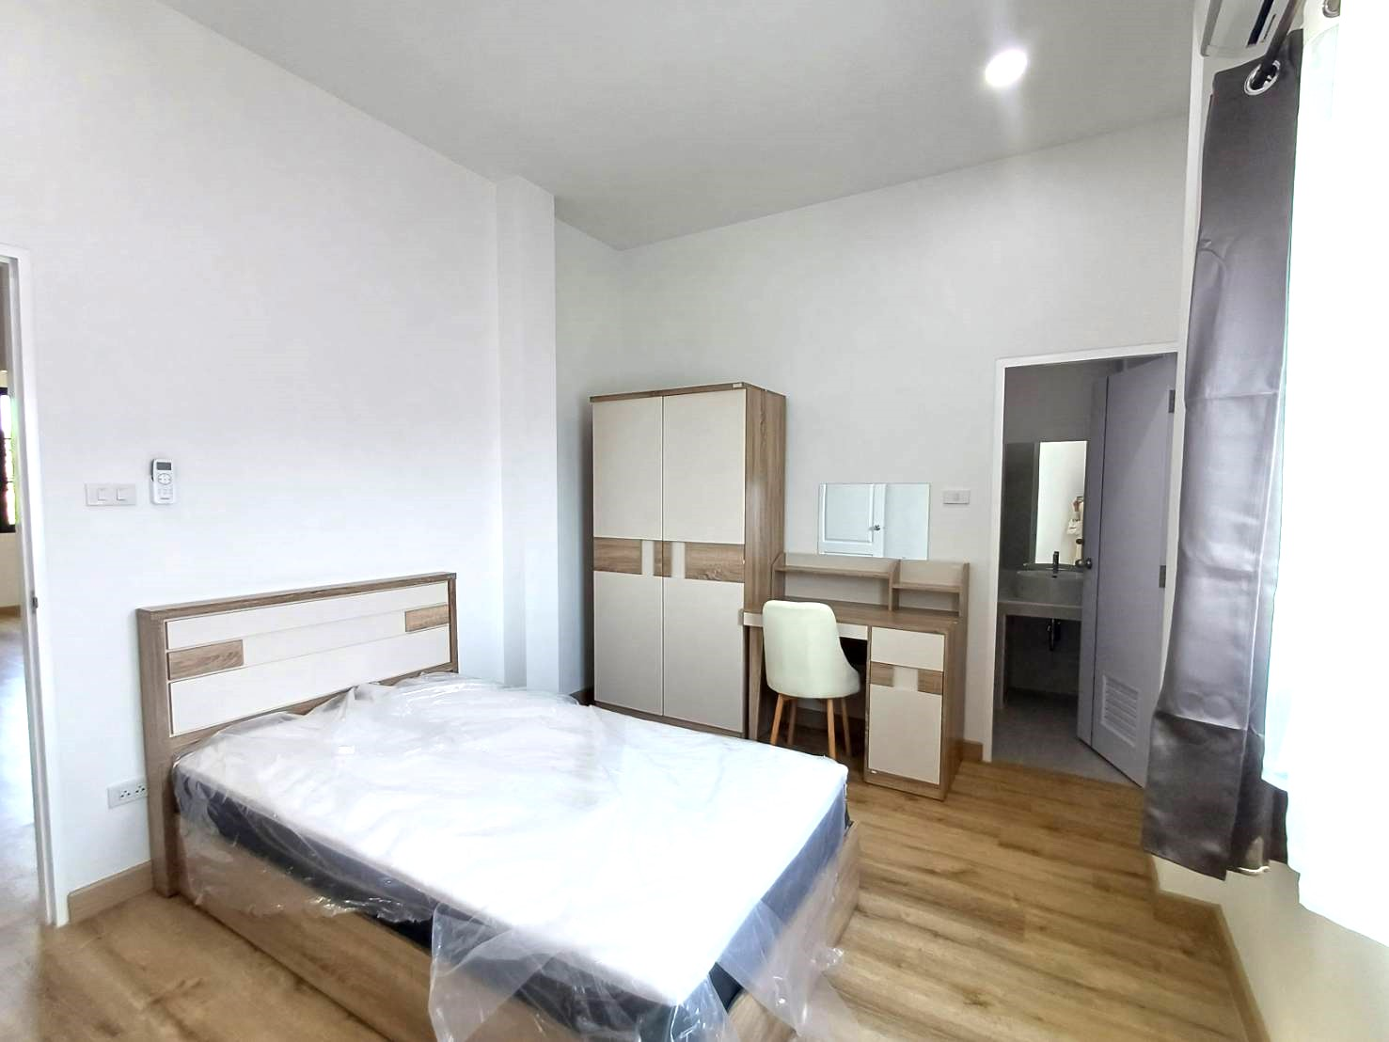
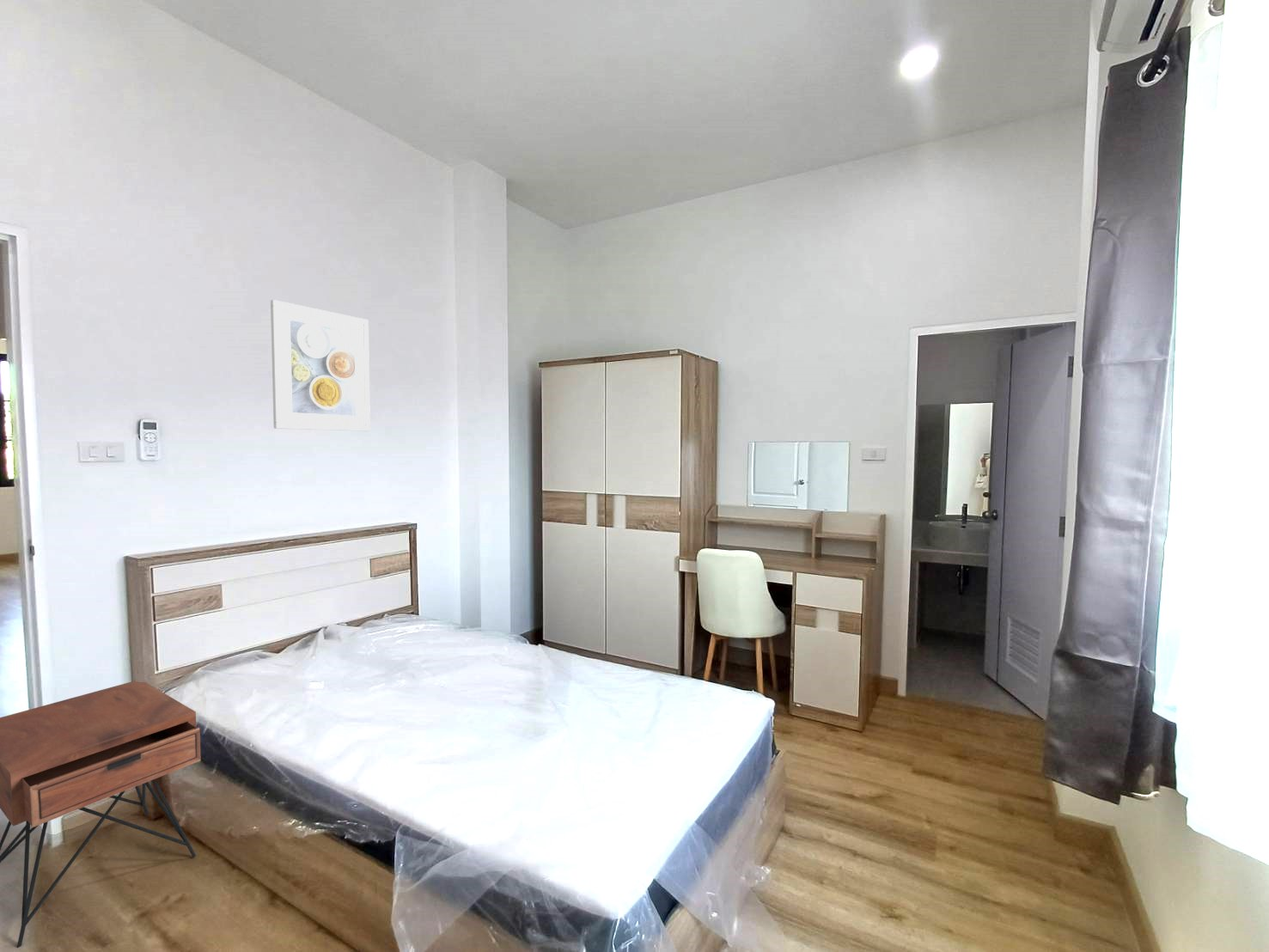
+ nightstand [0,680,202,949]
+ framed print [270,299,371,432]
